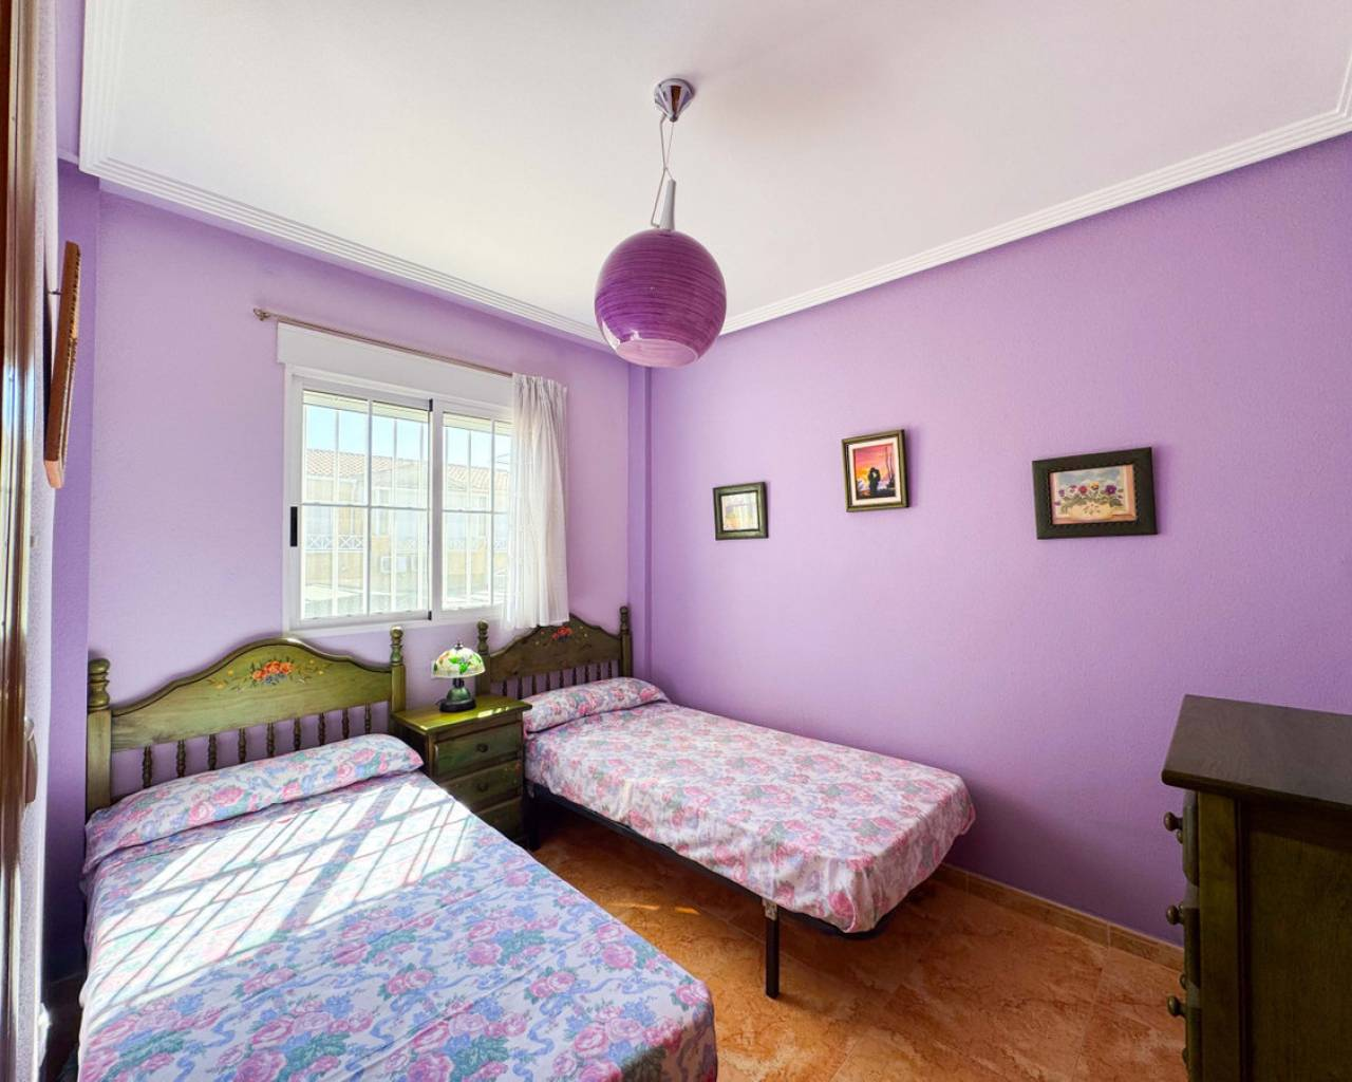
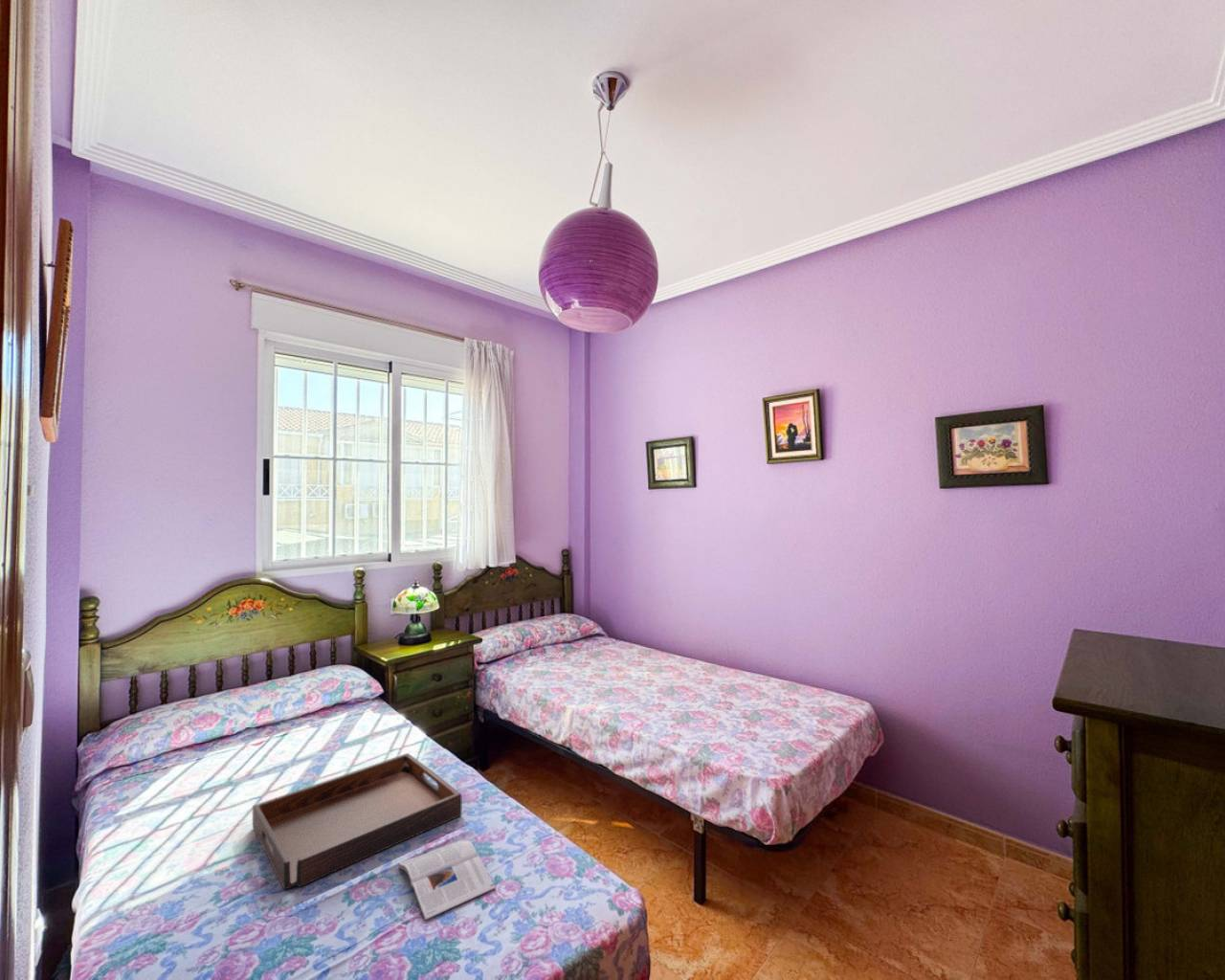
+ magazine [397,839,497,922]
+ serving tray [252,752,463,890]
